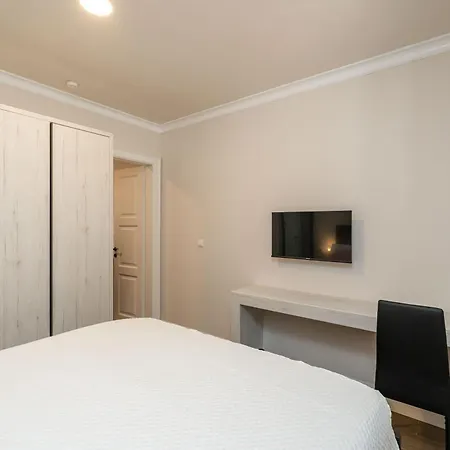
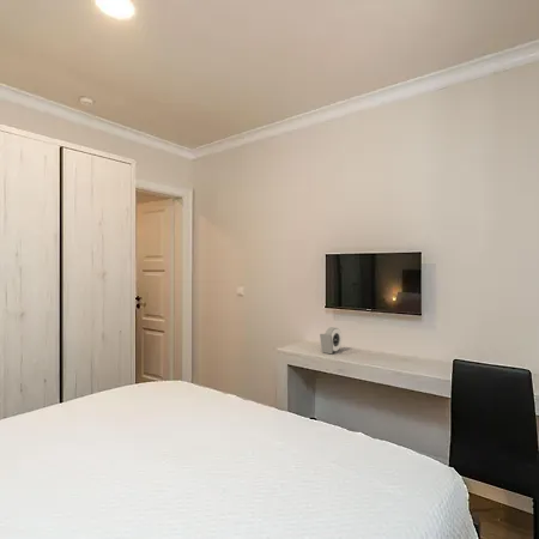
+ alarm clock [319,326,343,355]
